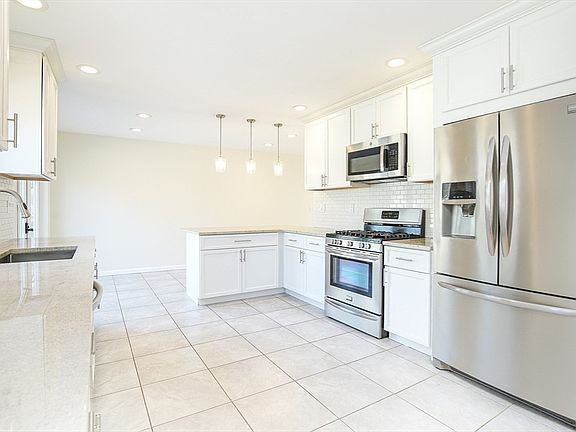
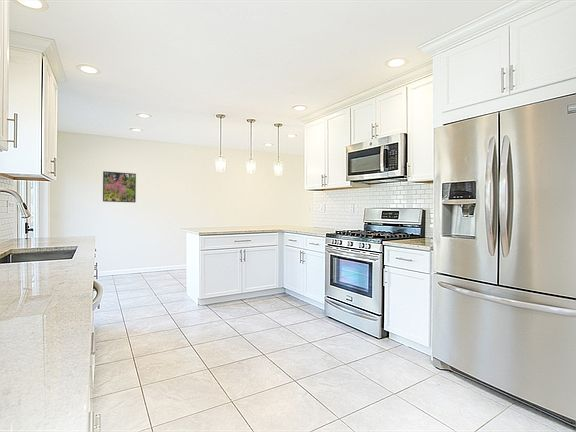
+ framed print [102,170,137,203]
